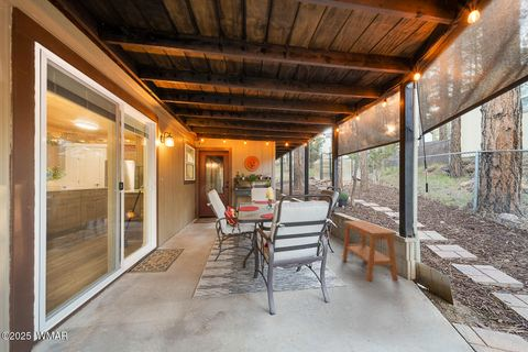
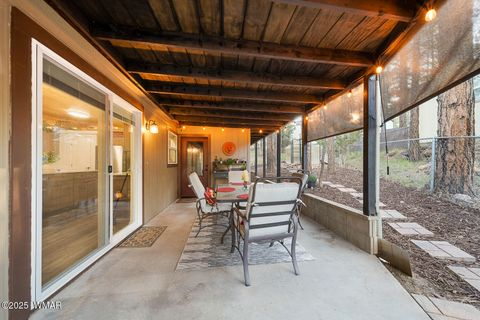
- side table [342,219,398,283]
